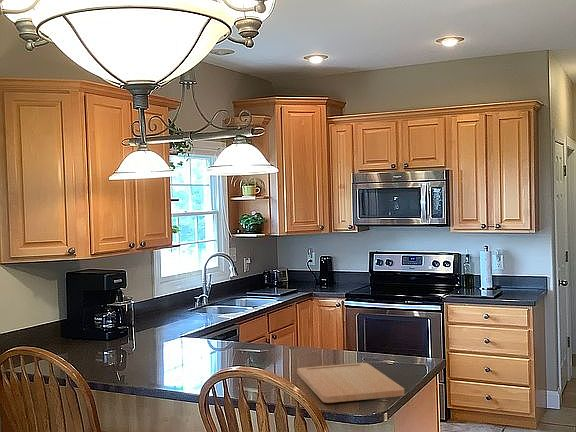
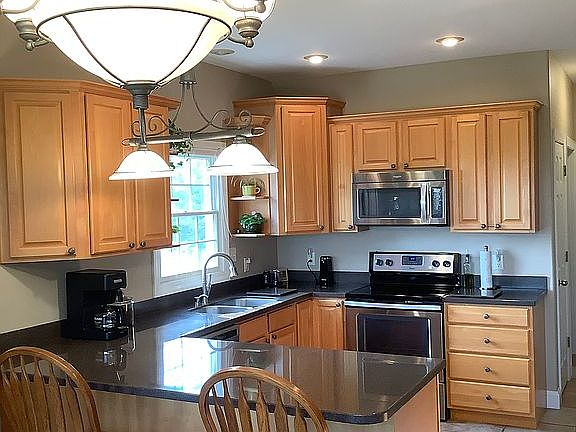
- cutting board [296,362,405,404]
